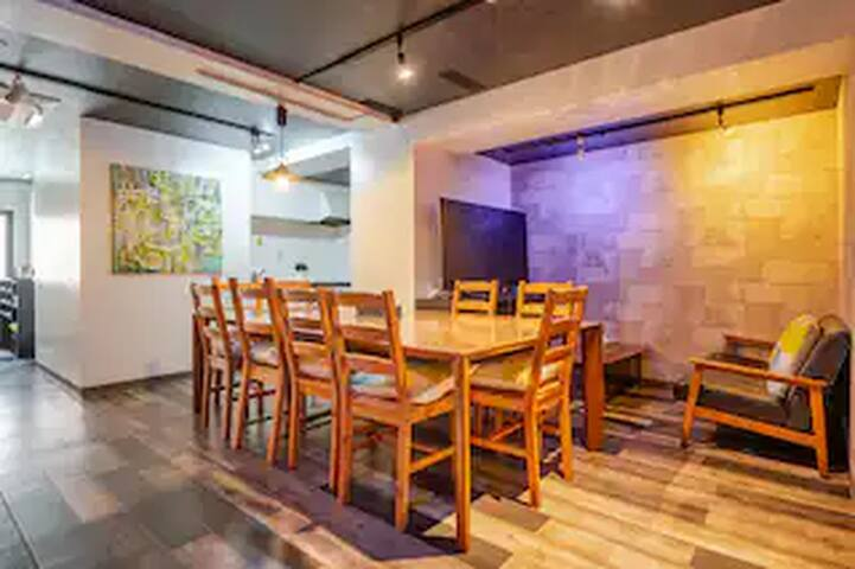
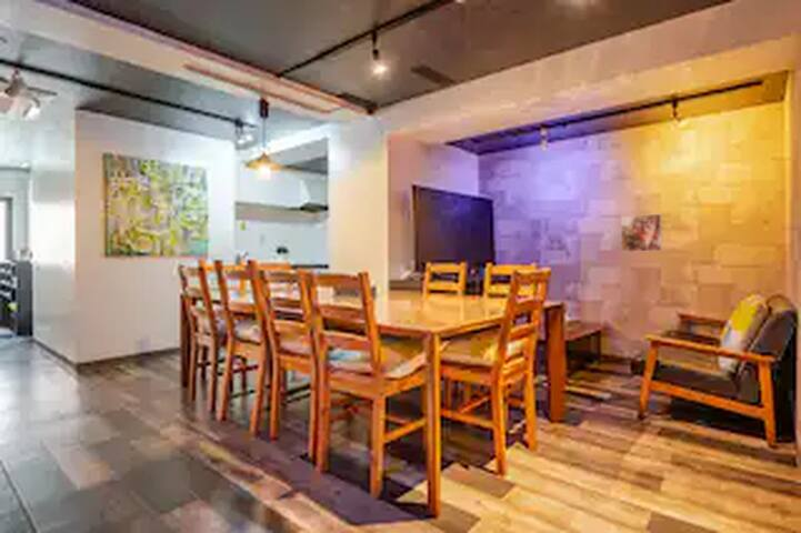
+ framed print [620,213,663,253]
